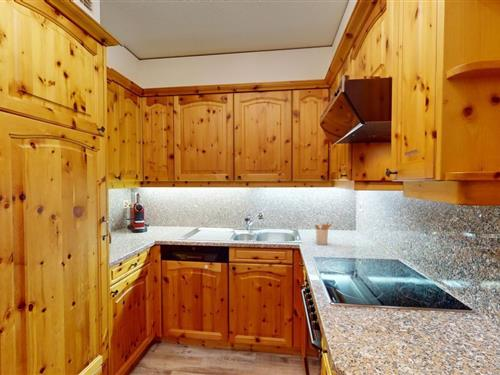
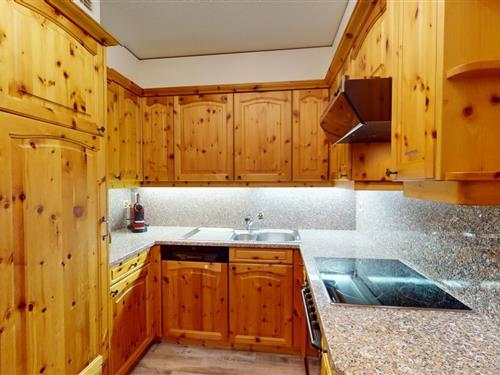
- utensil holder [314,220,332,246]
